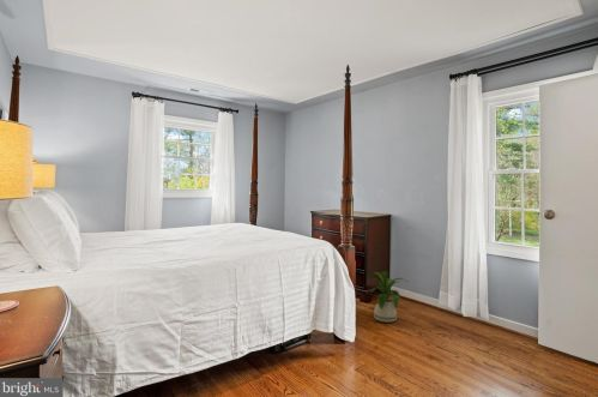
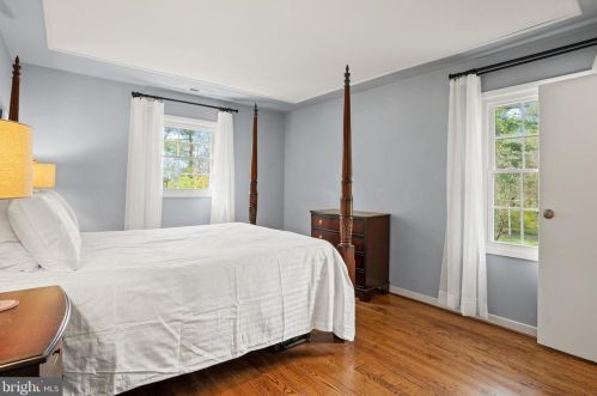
- house plant [368,270,409,324]
